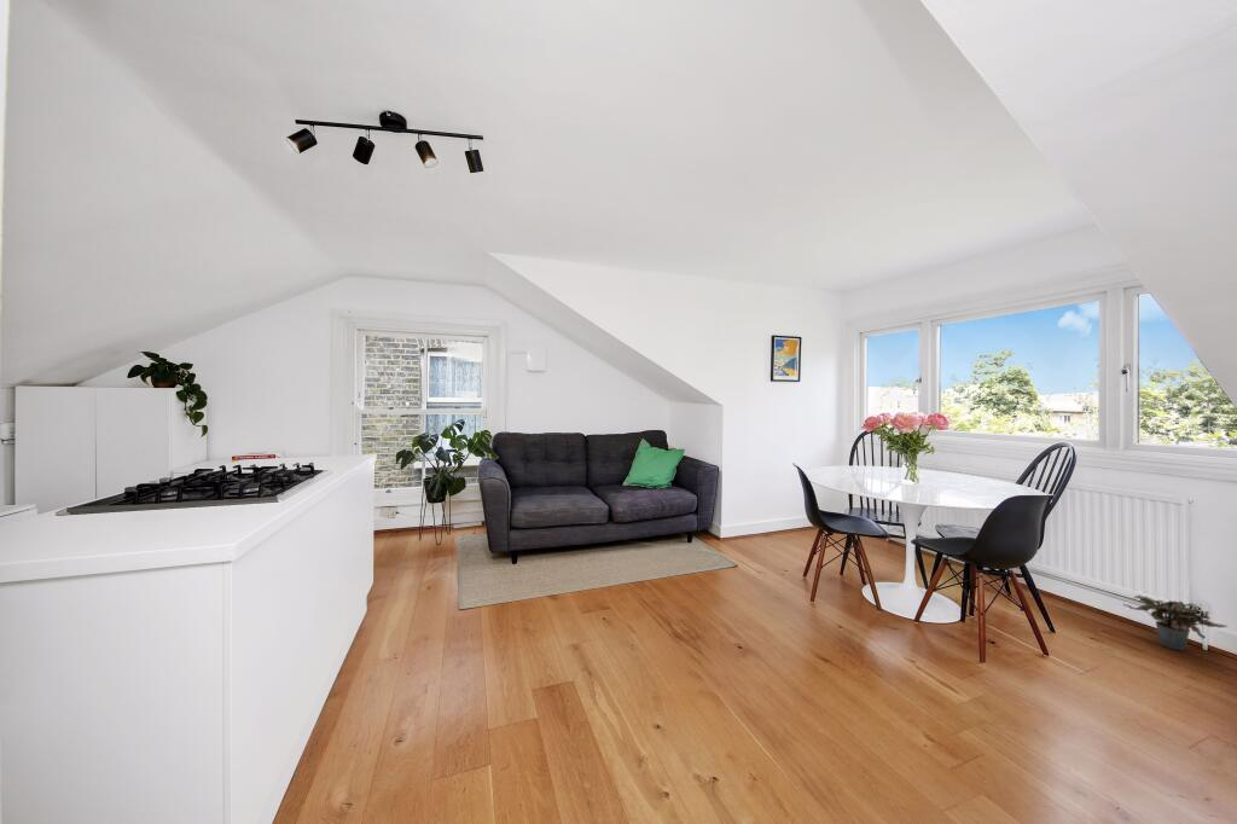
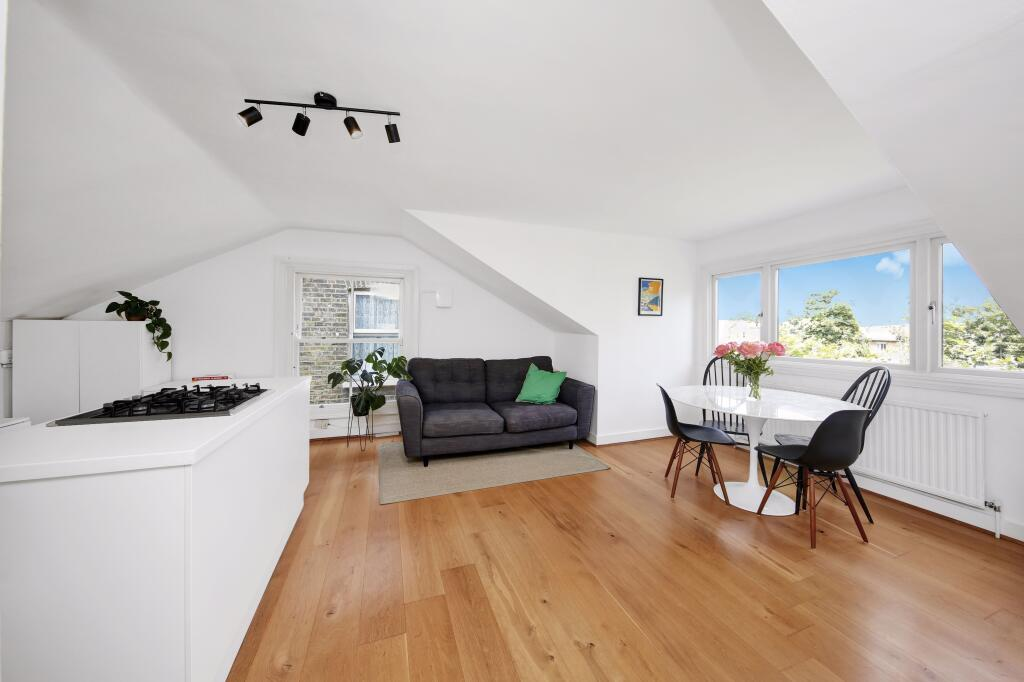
- potted plant [1121,594,1230,651]
